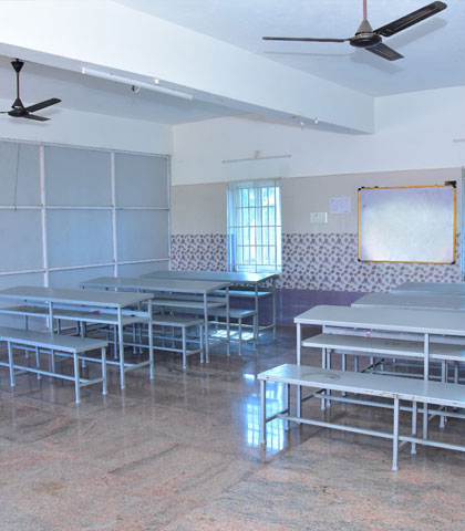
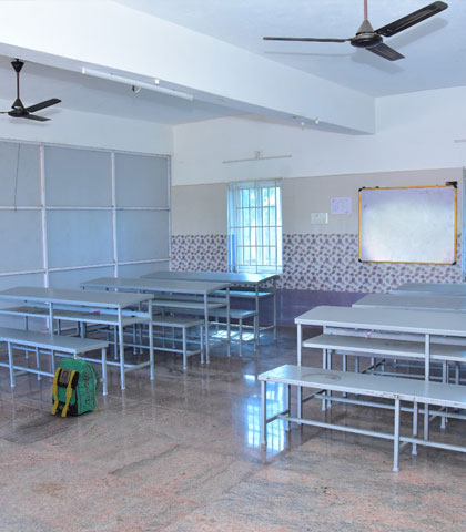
+ backpack [50,355,101,418]
